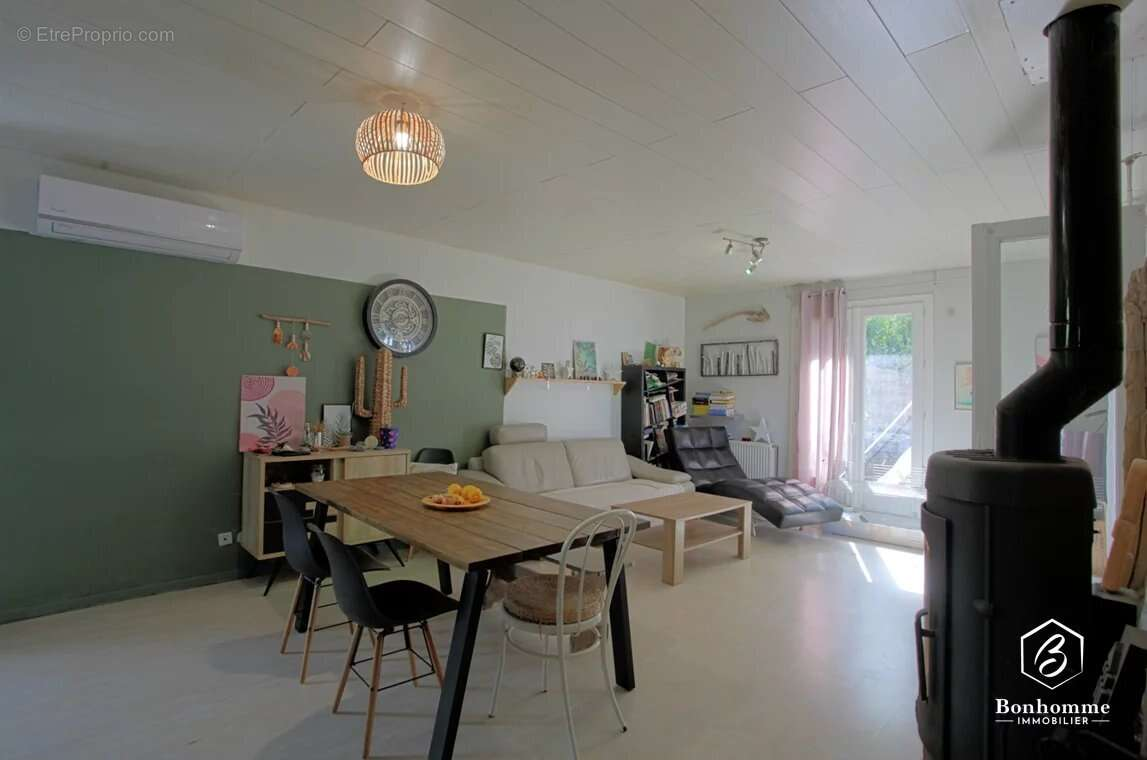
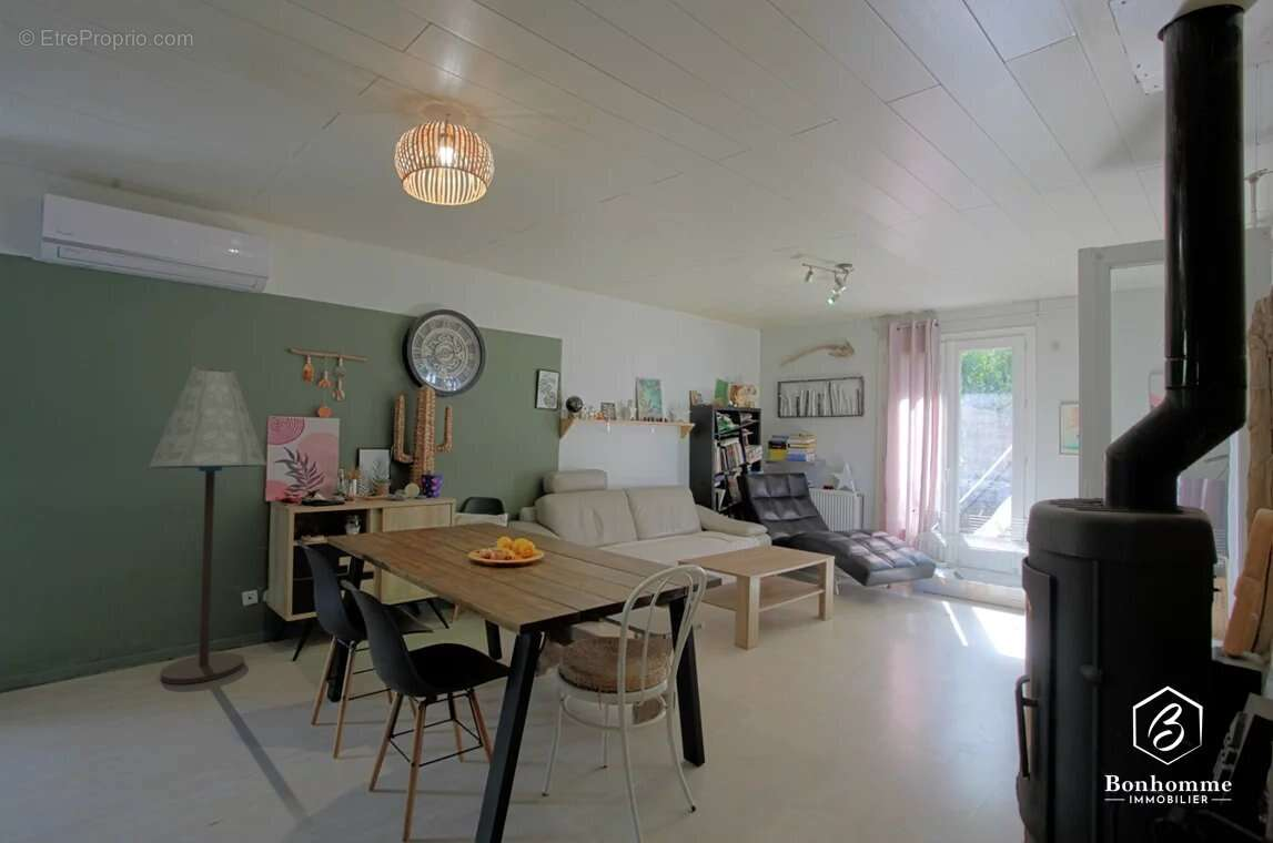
+ floor lamp [148,366,267,685]
